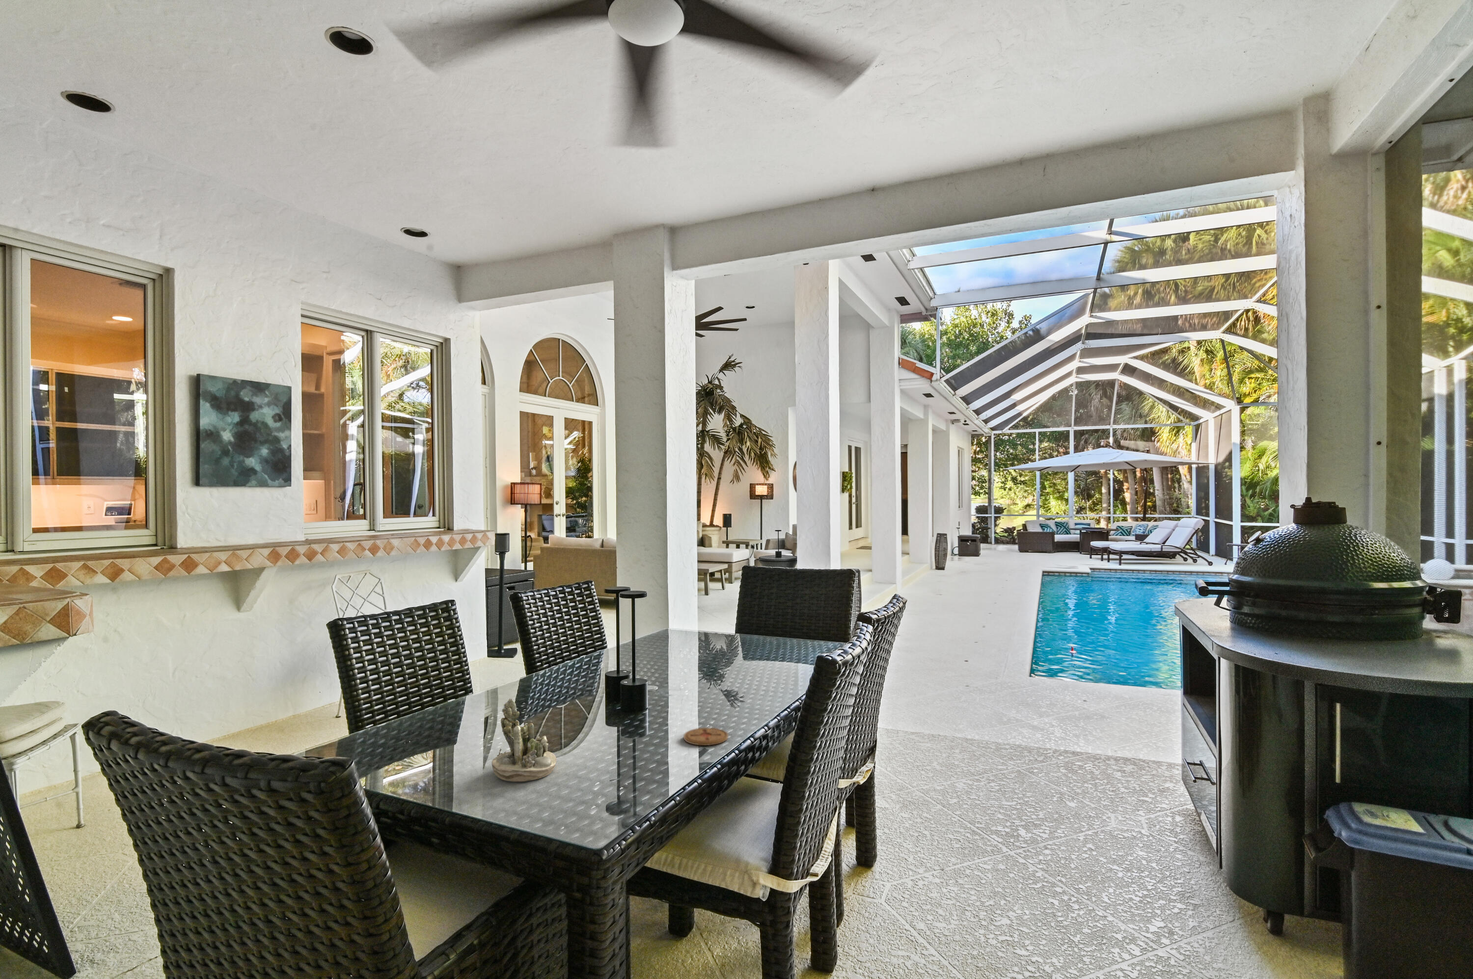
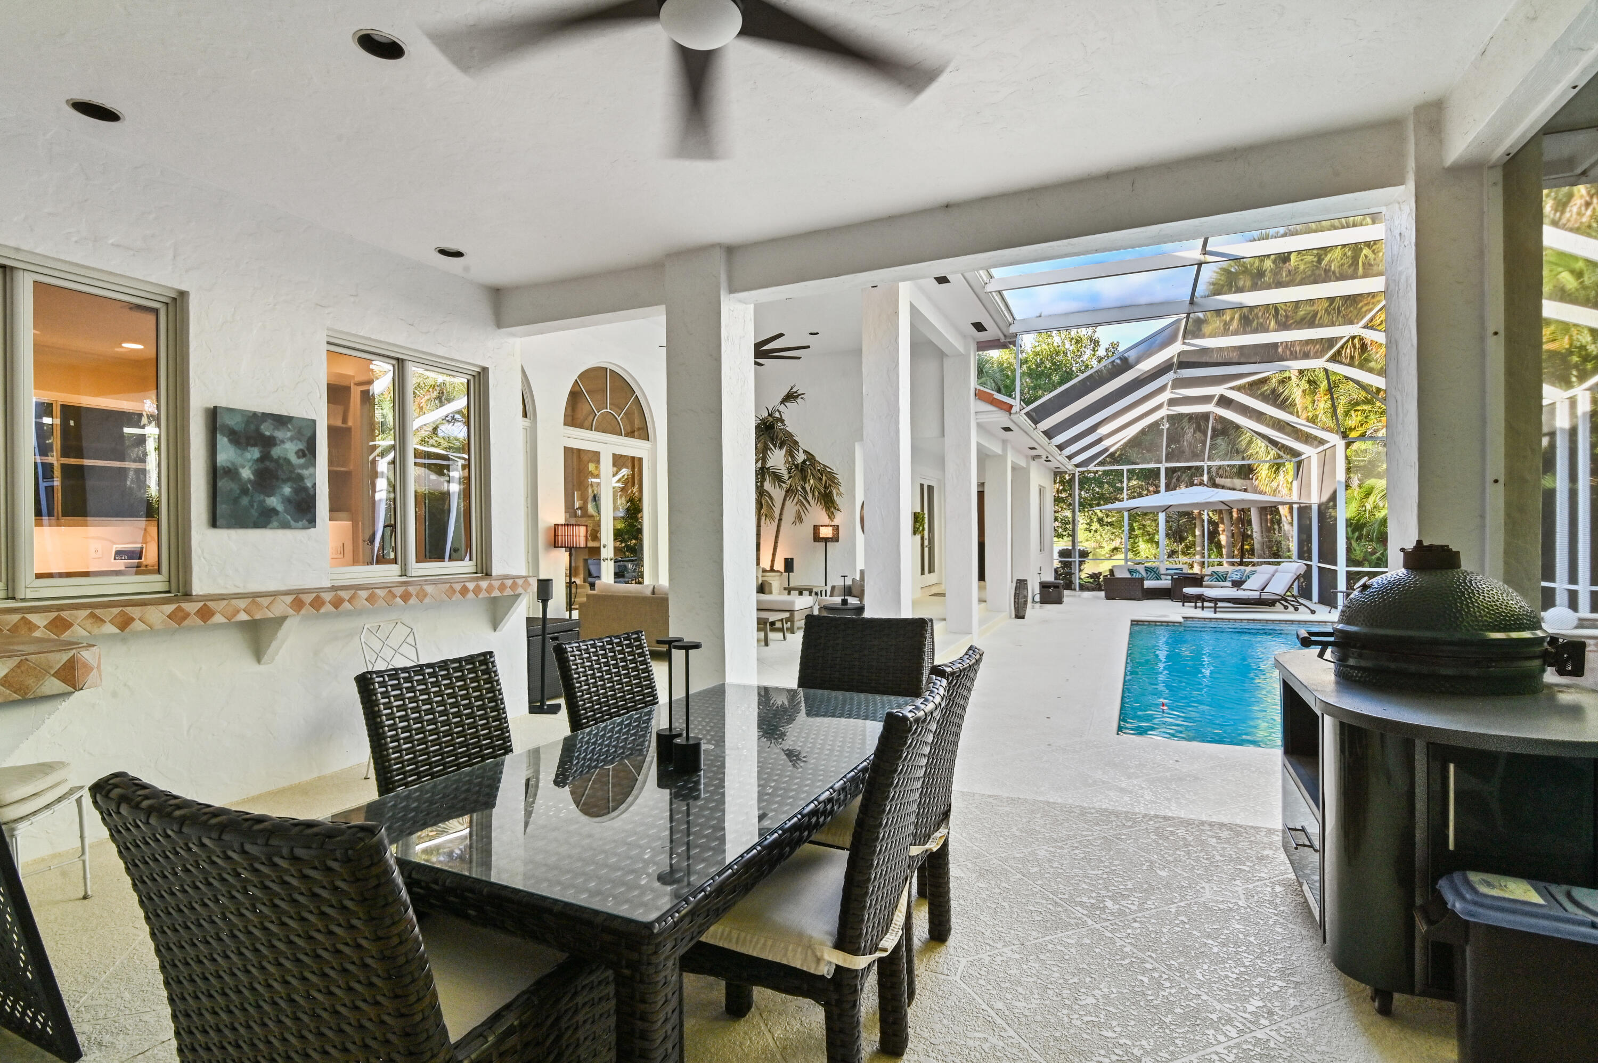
- succulent planter [491,698,557,782]
- coaster [683,727,728,746]
